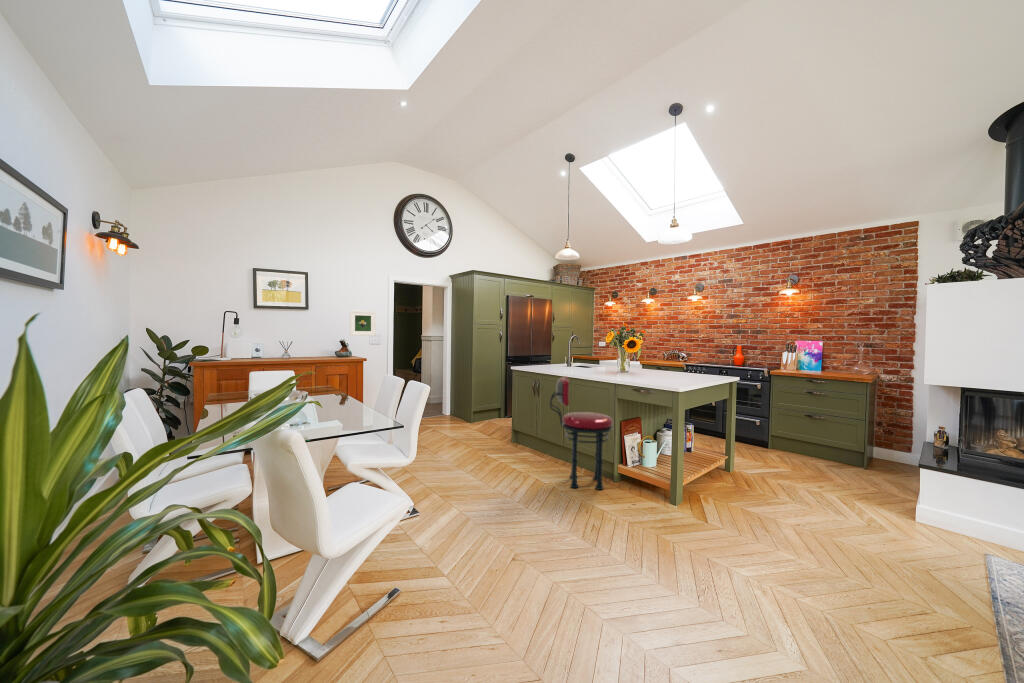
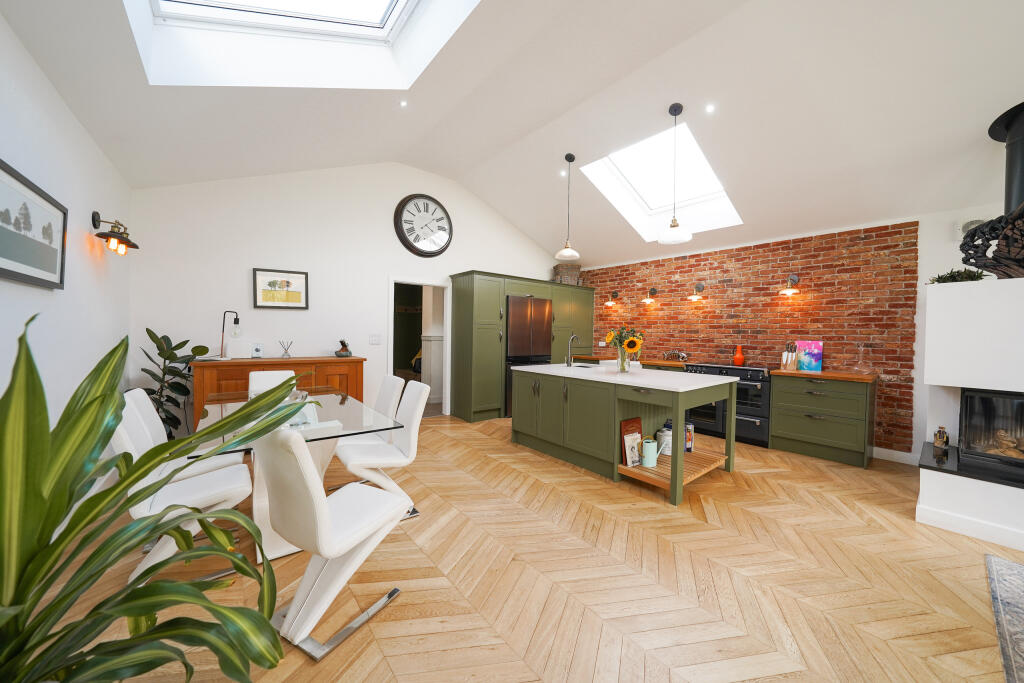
- stool [549,375,614,491]
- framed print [349,309,377,337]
